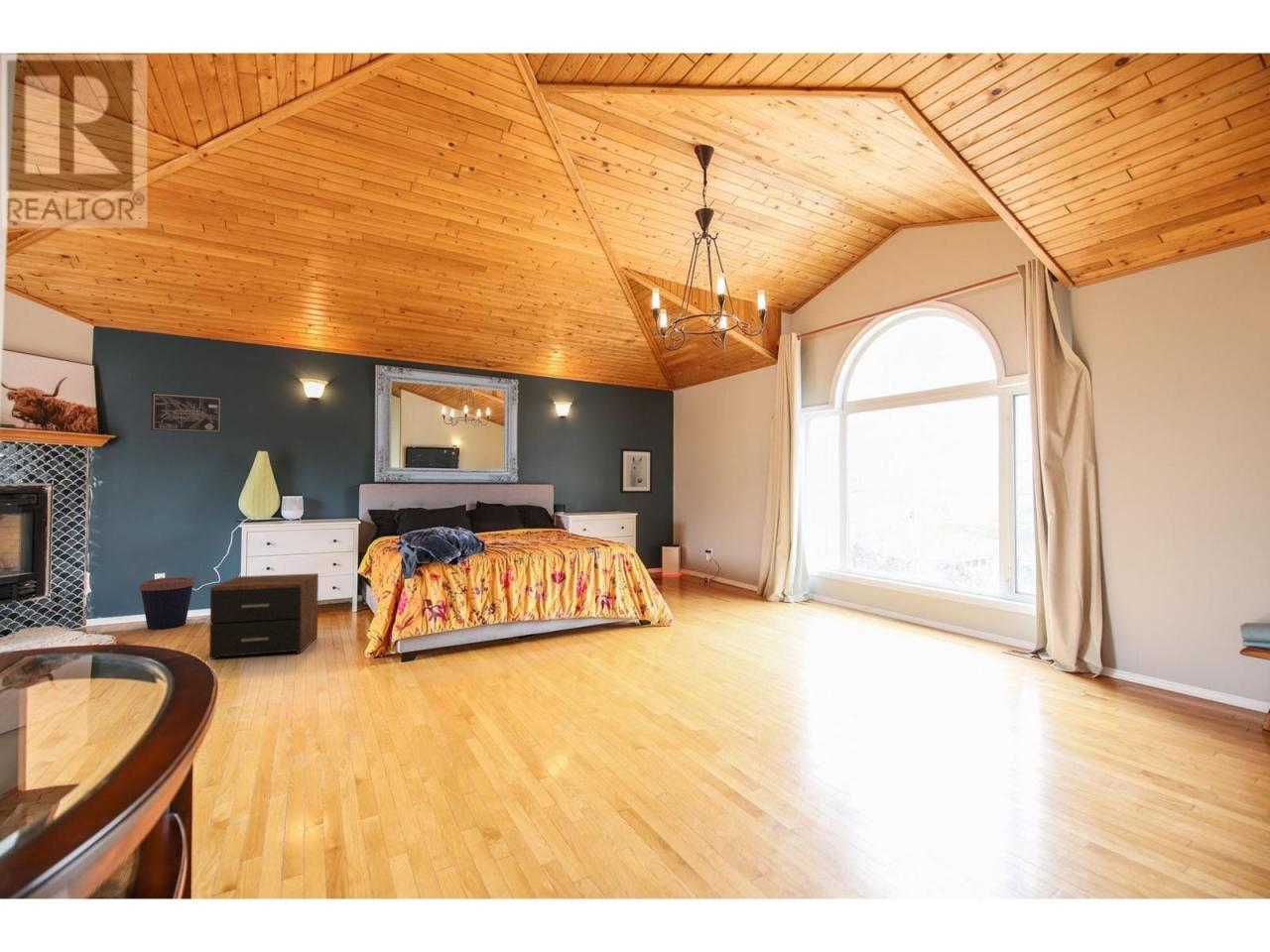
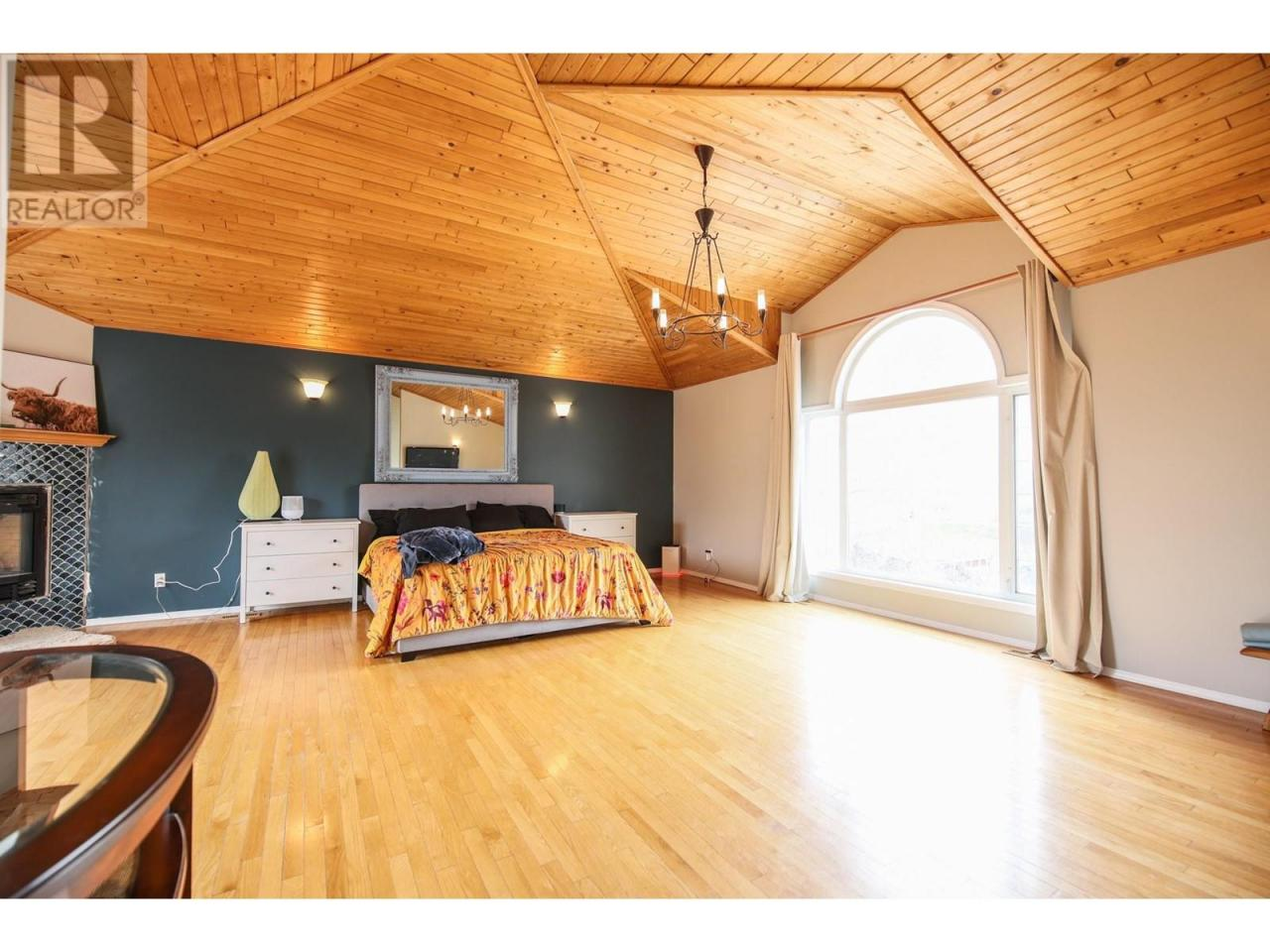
- wall art [619,447,653,494]
- coffee cup [138,576,195,631]
- wall art [150,392,222,434]
- nightstand [208,572,319,660]
